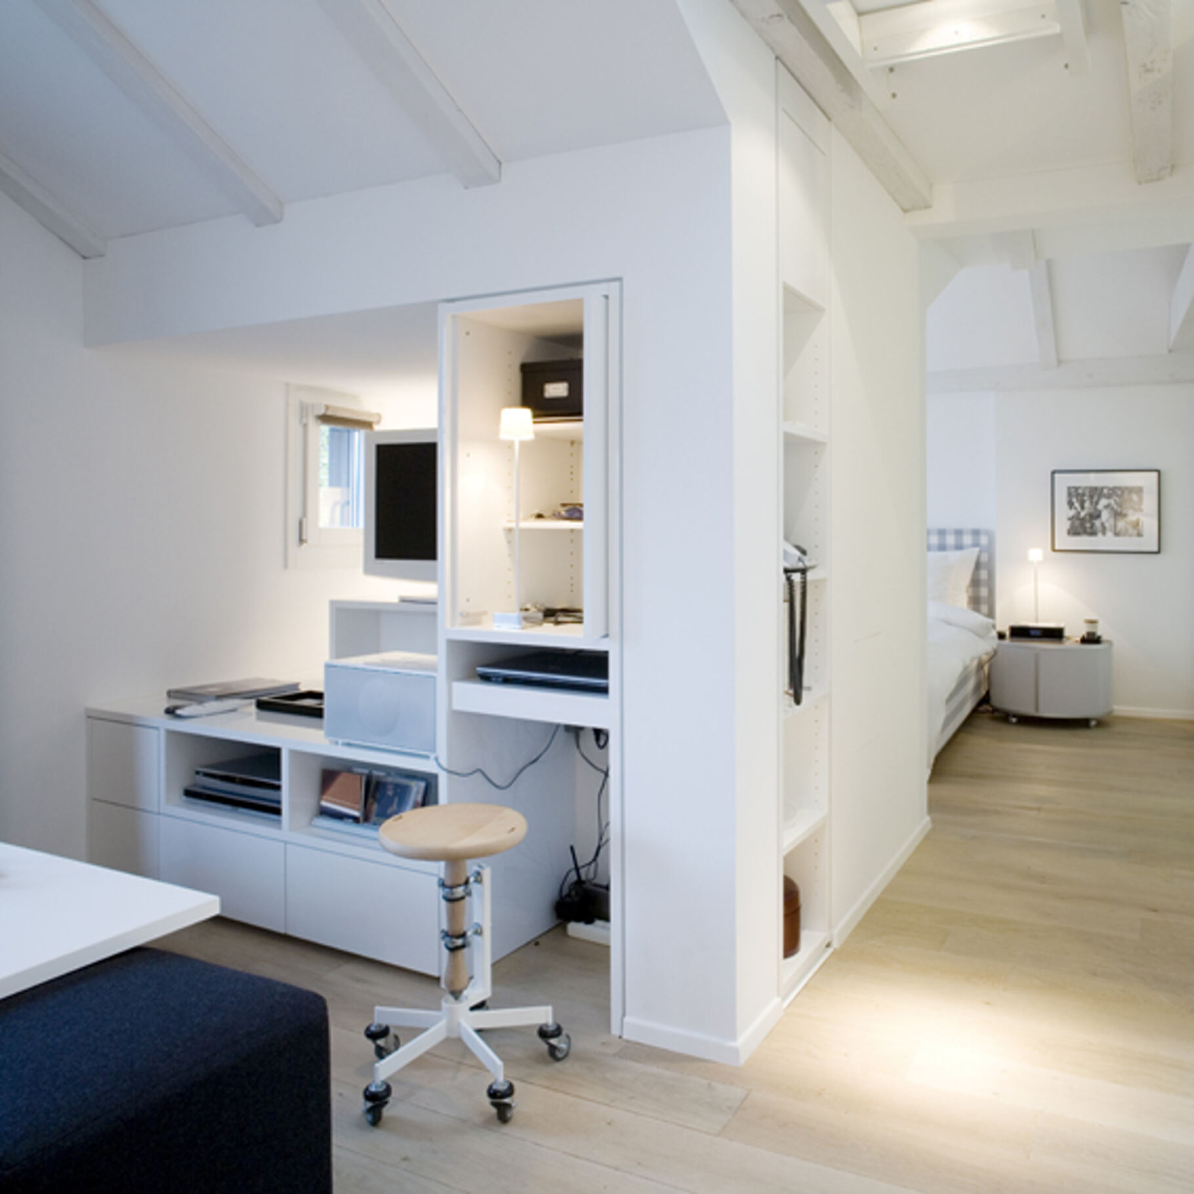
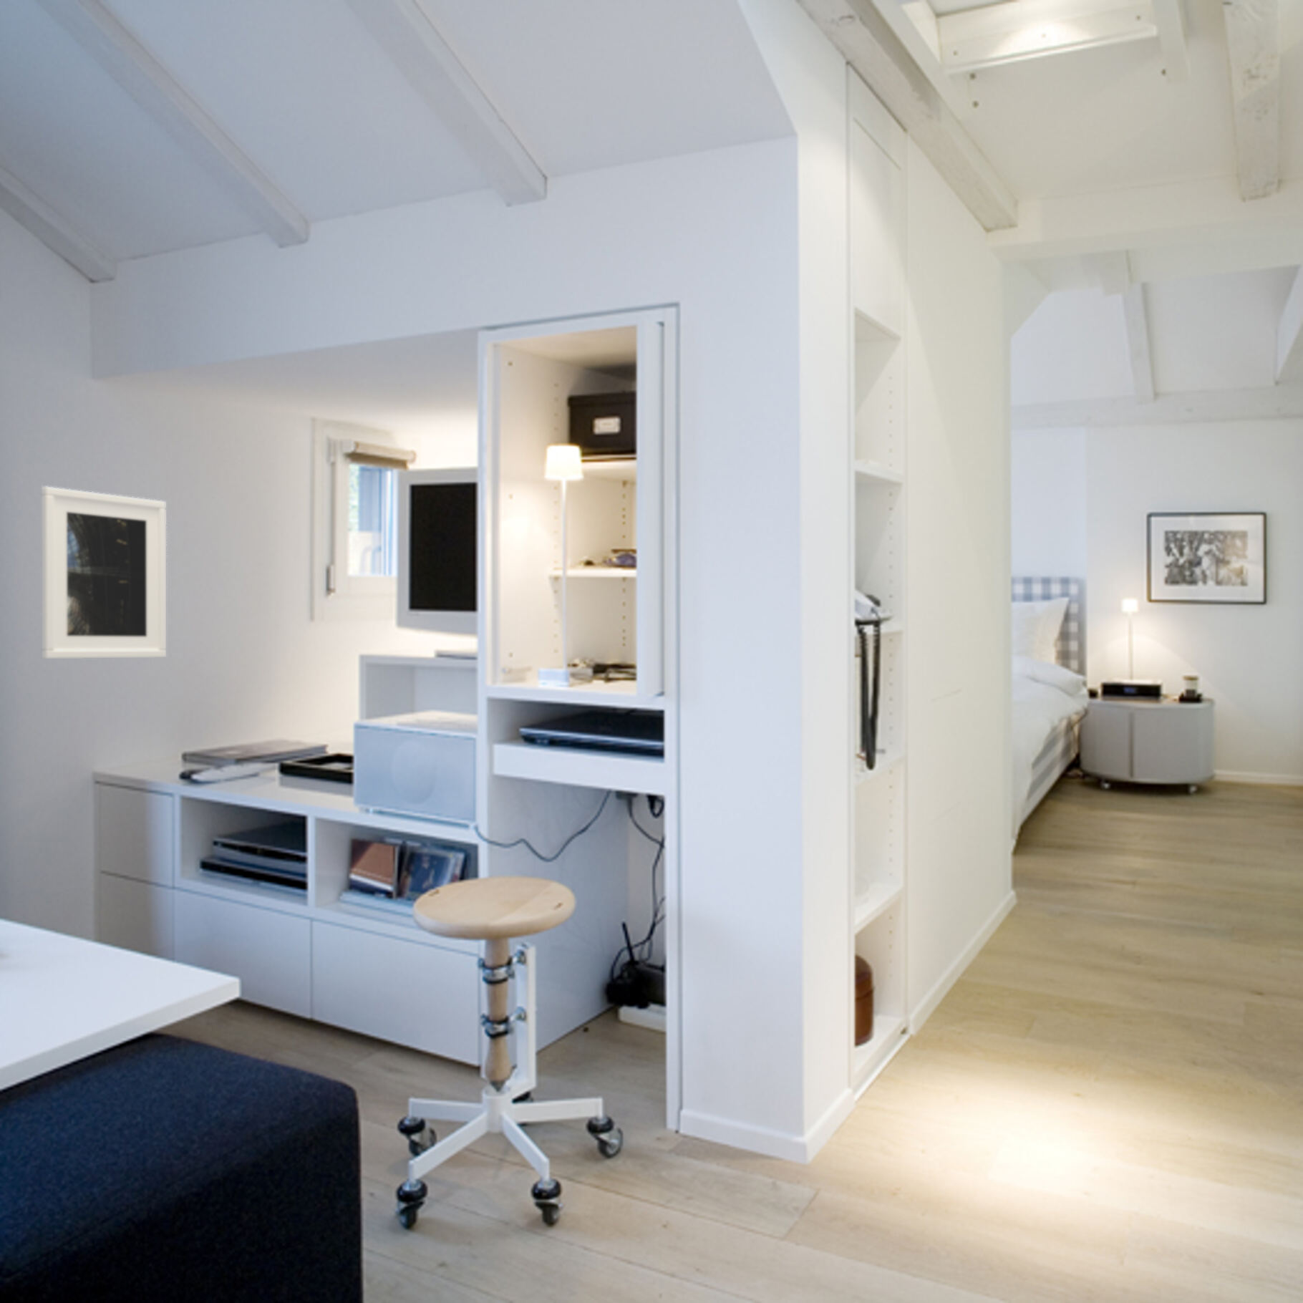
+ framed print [41,486,167,660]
